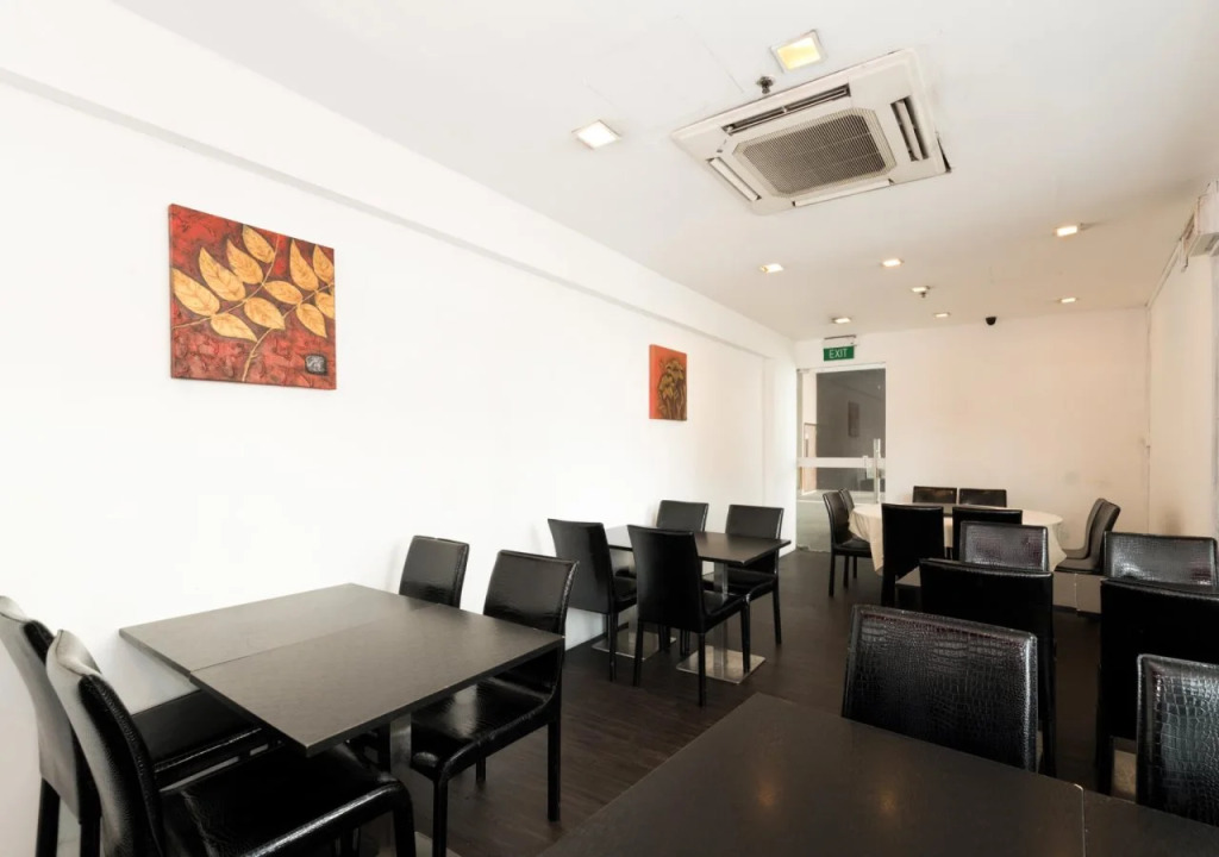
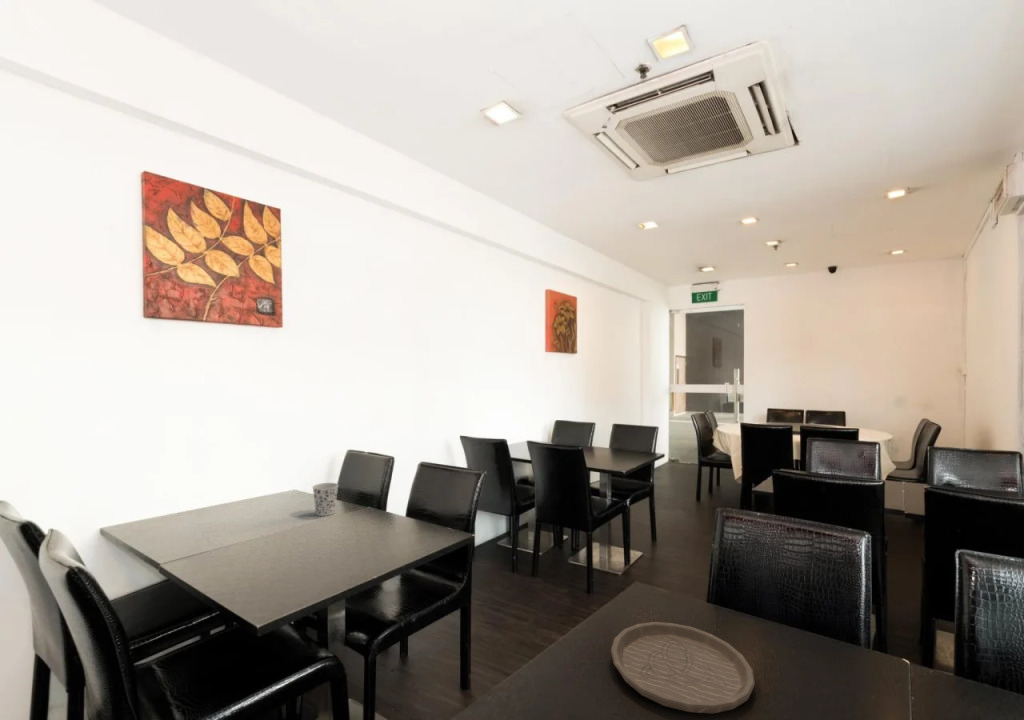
+ cup [311,482,340,517]
+ plate [610,621,756,714]
